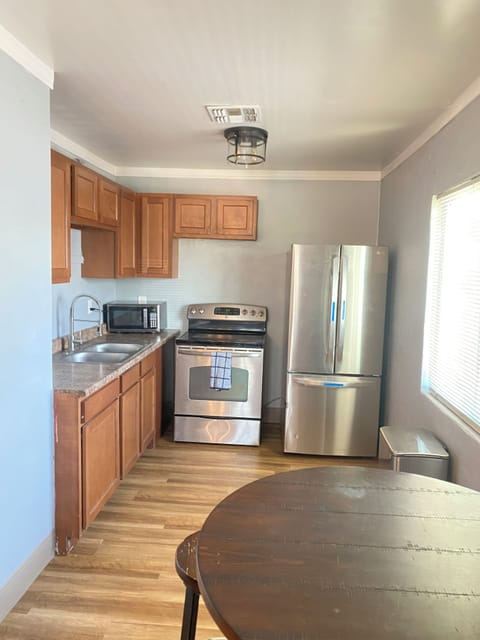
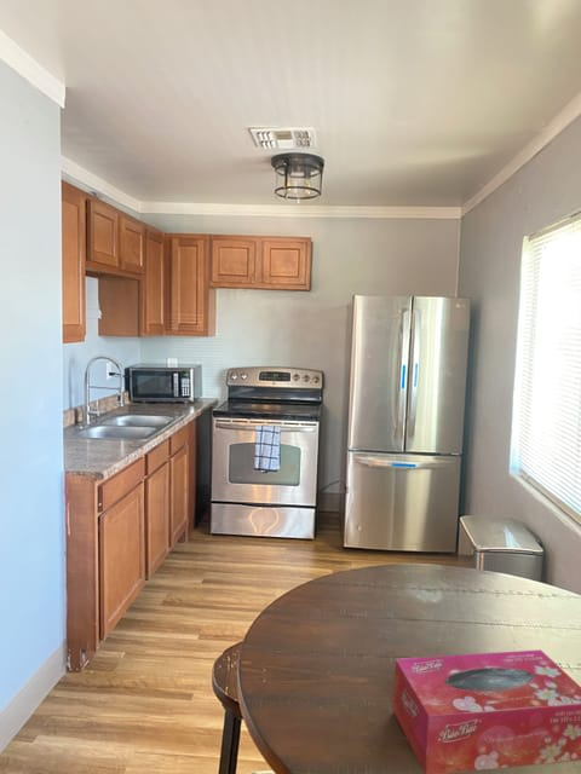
+ tissue box [392,648,581,774]
